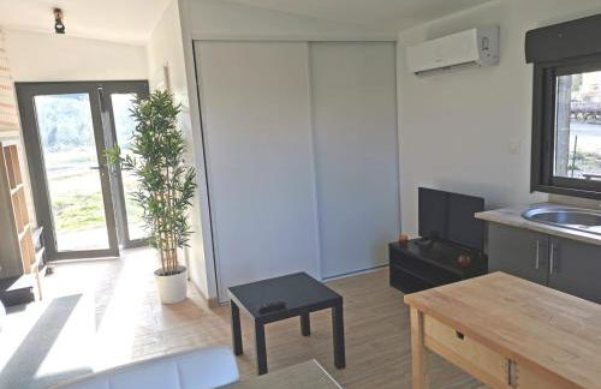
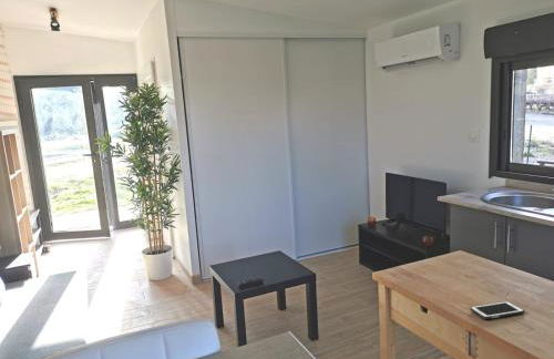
+ cell phone [470,300,525,320]
